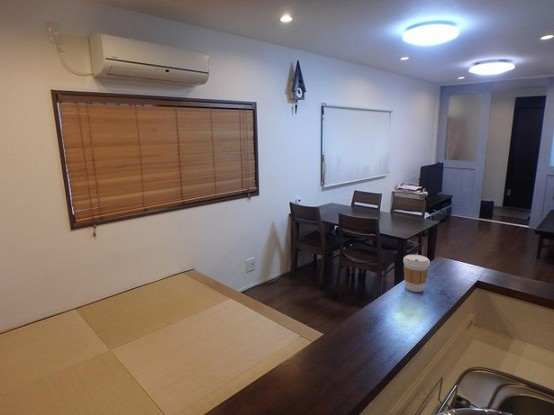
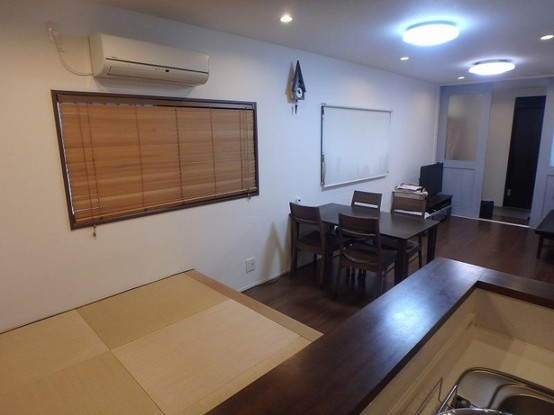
- coffee cup [402,254,431,293]
